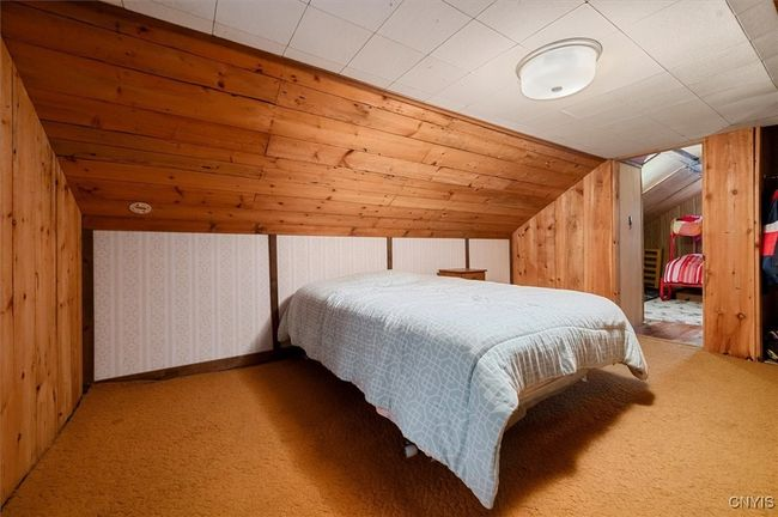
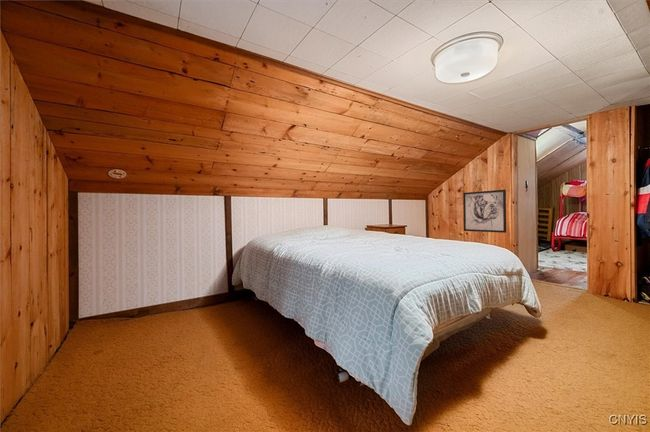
+ wall art [462,189,507,234]
